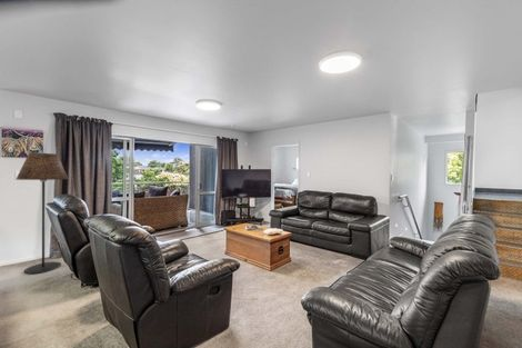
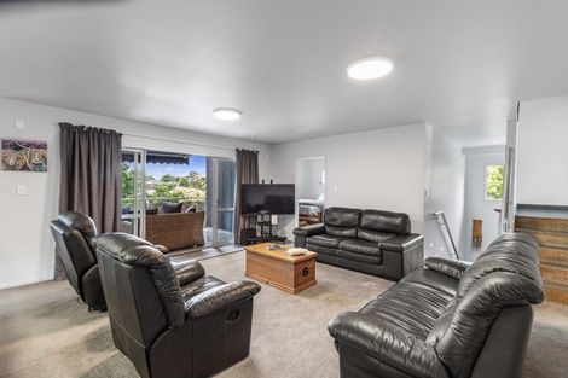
- floor lamp [16,152,69,276]
